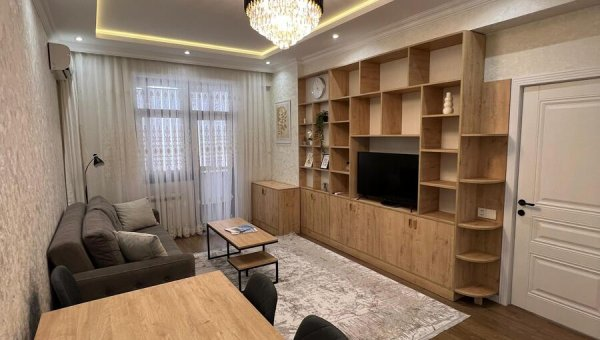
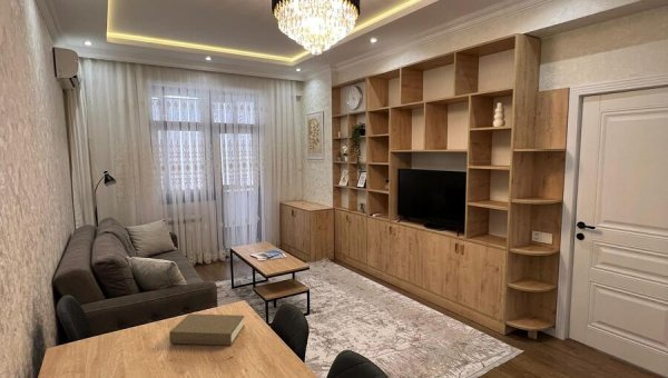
+ book [168,312,245,347]
